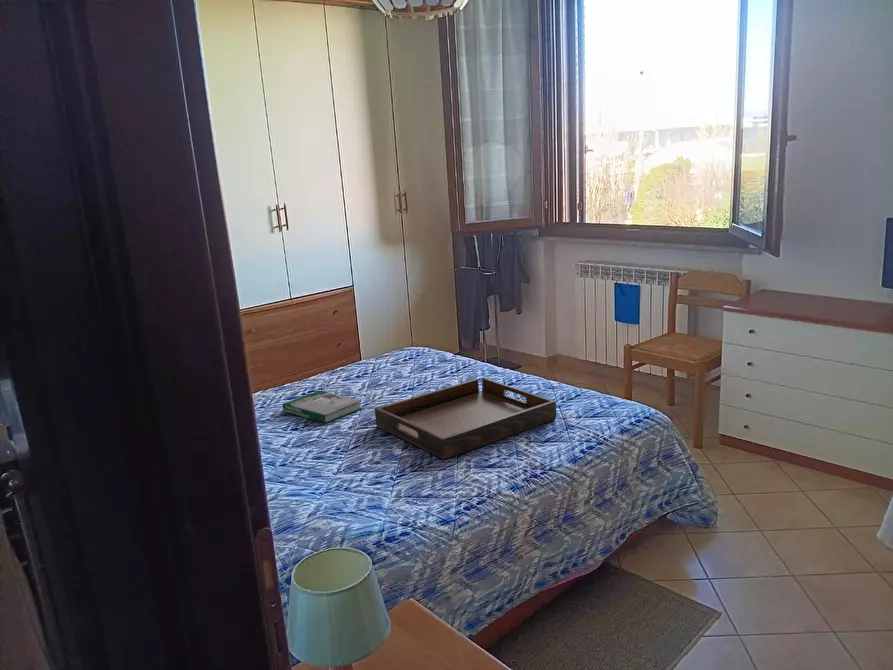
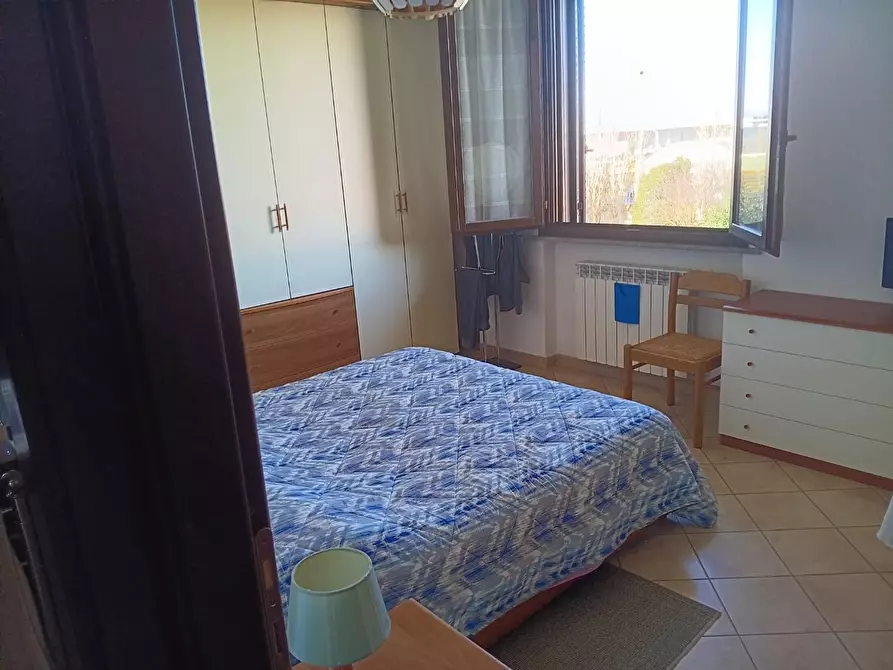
- serving tray [374,377,557,460]
- book [282,389,364,424]
